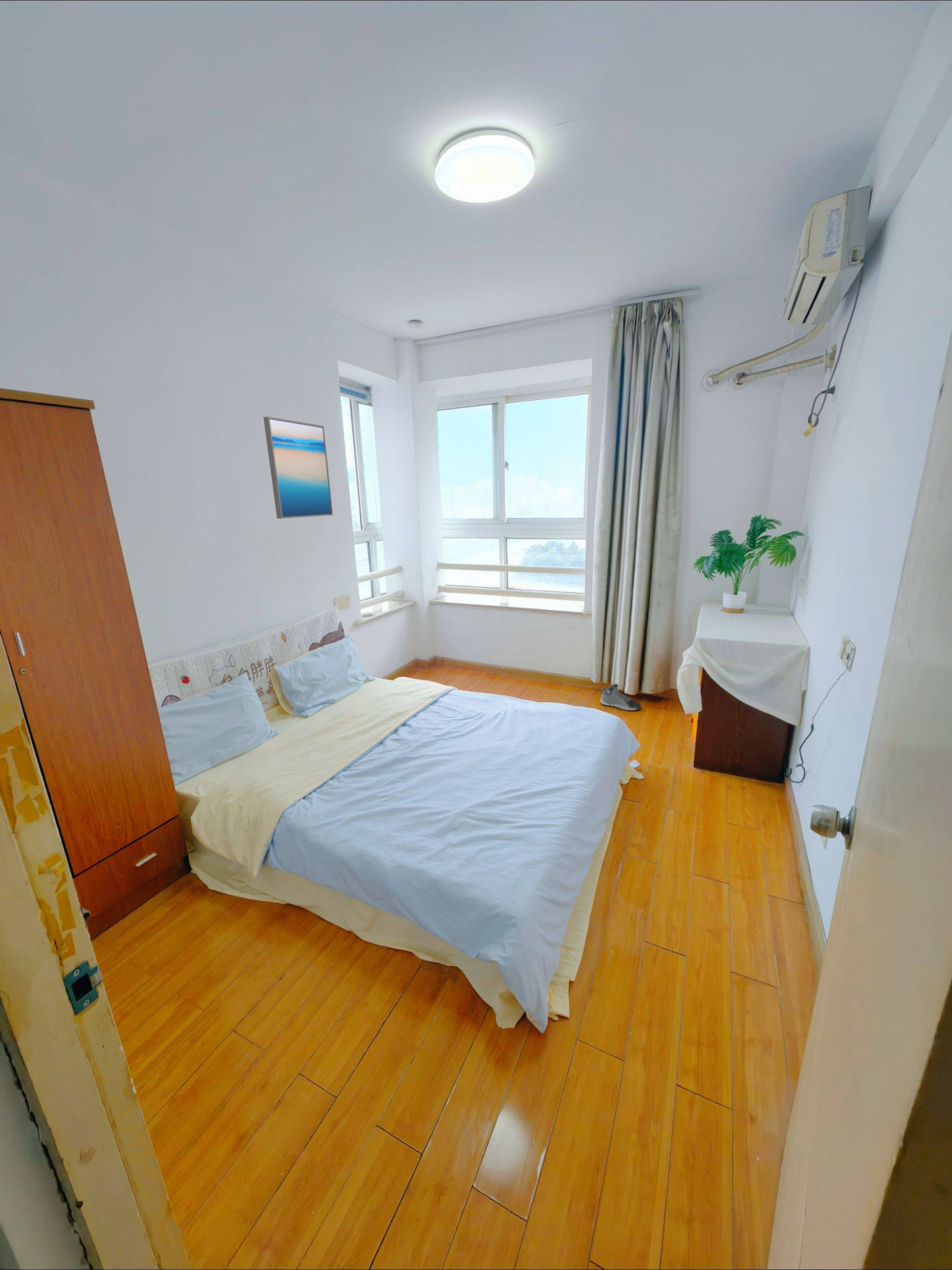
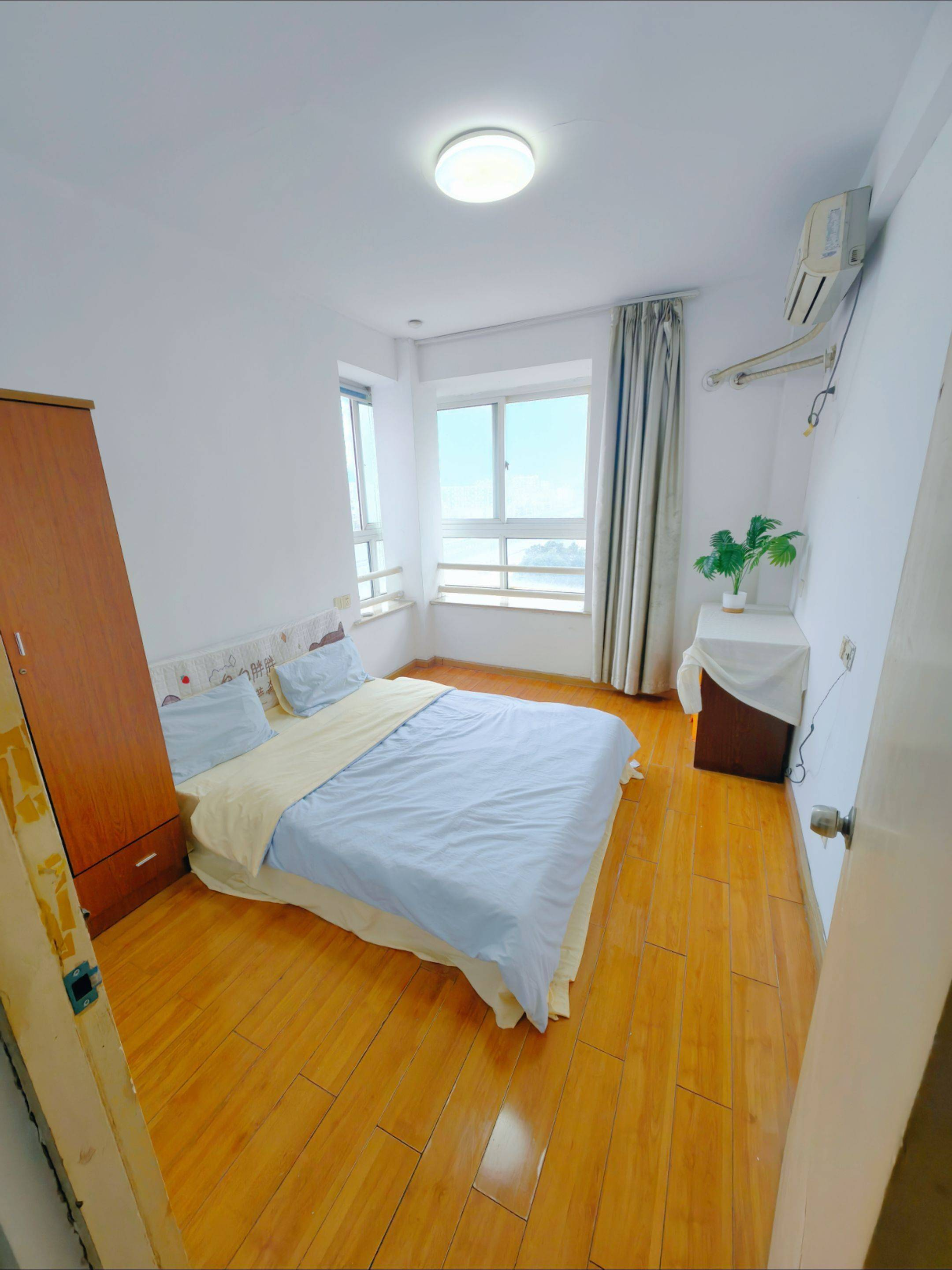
- wall art [263,416,334,519]
- sneaker [600,683,642,711]
